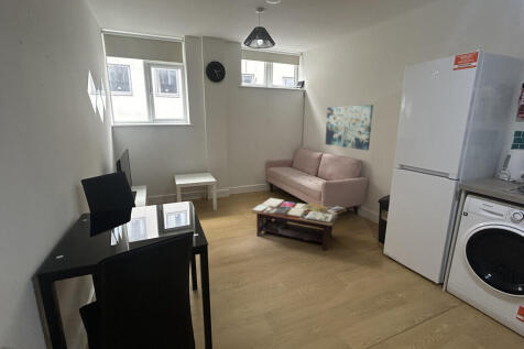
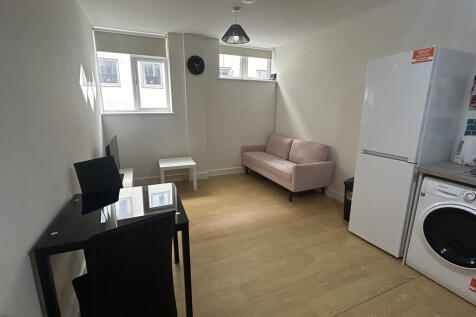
- coffee table [251,197,348,251]
- wall art [324,103,374,152]
